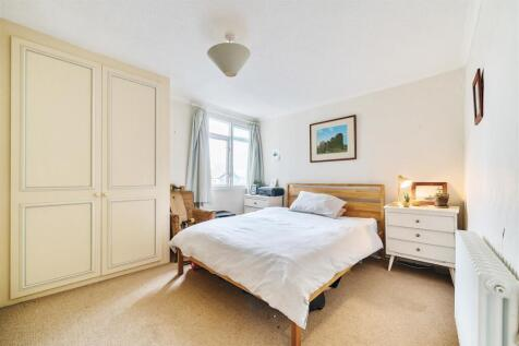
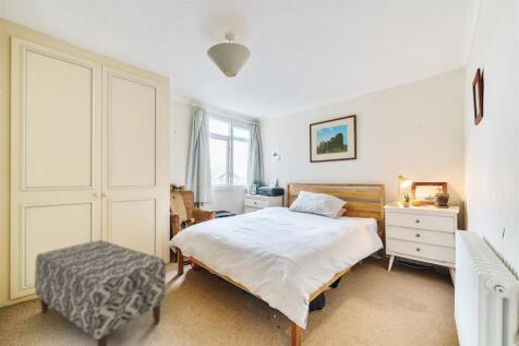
+ bench [34,239,167,346]
